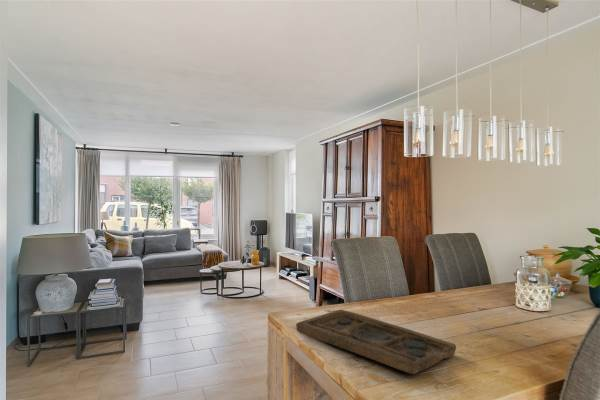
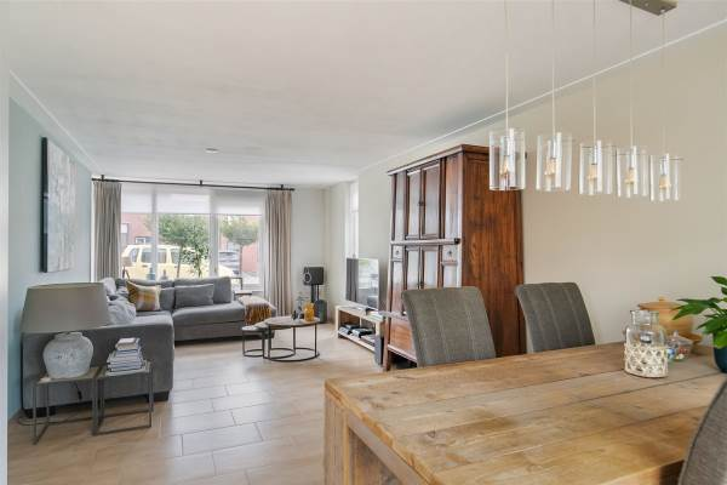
- decorative tray [295,309,457,375]
